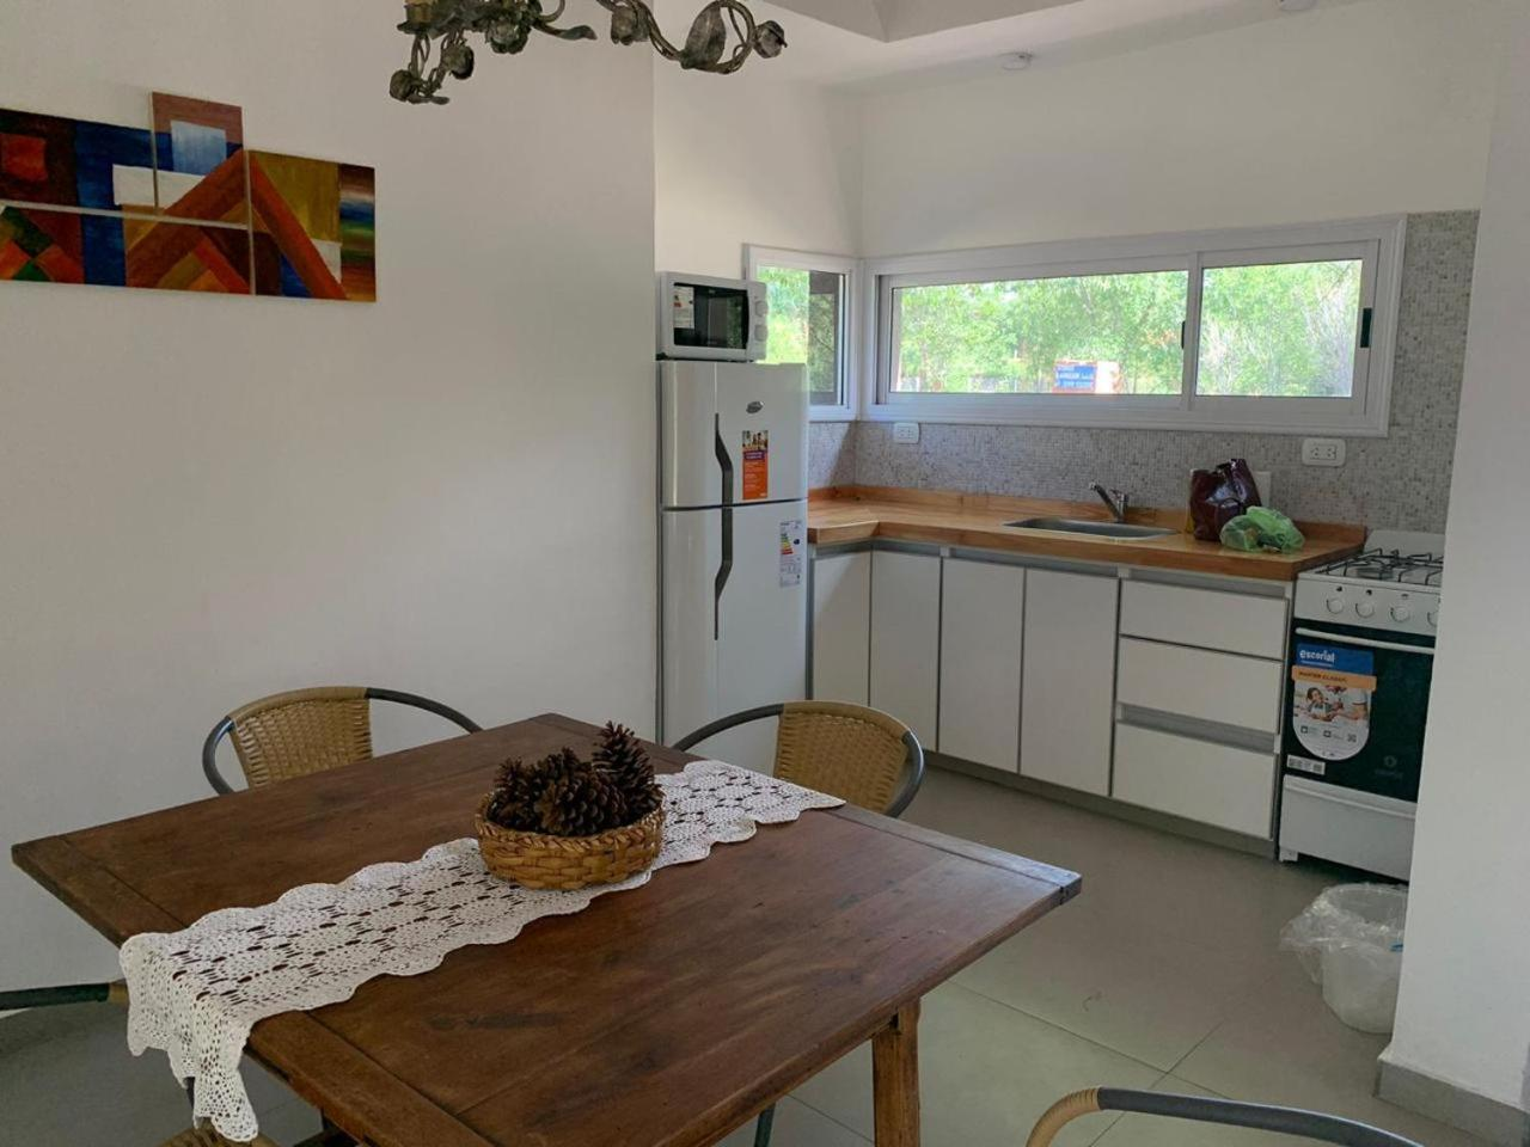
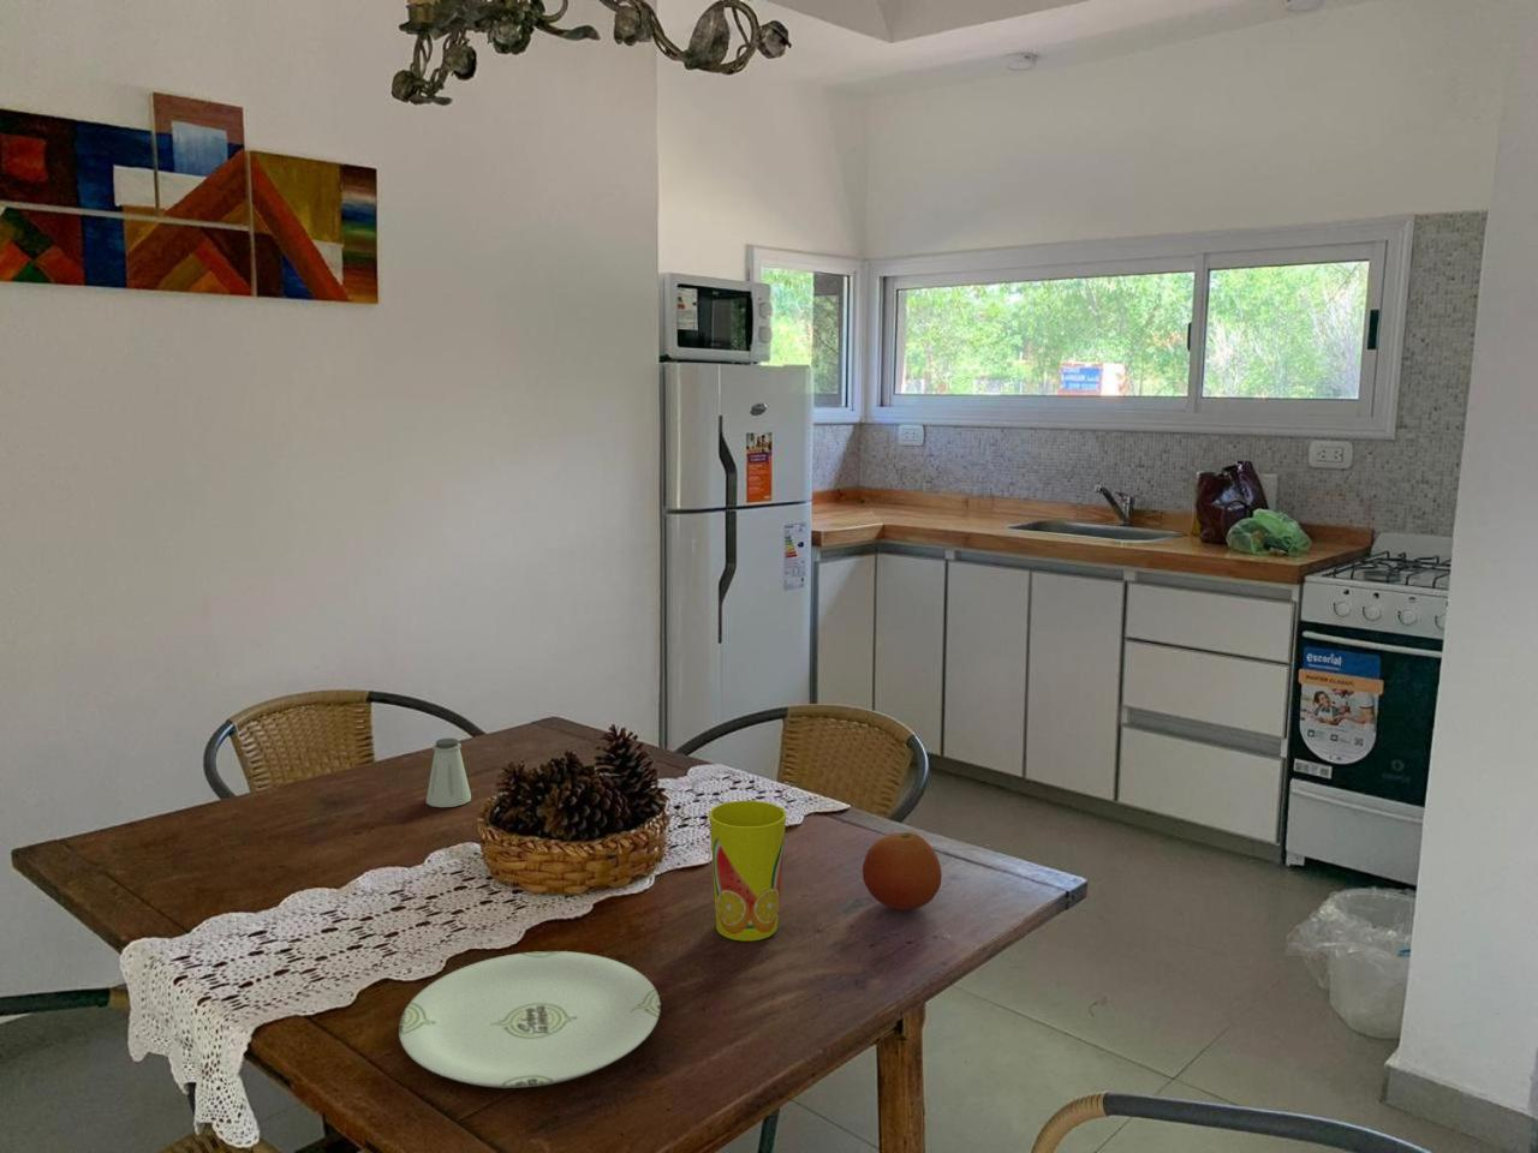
+ fruit [861,831,943,912]
+ plate [397,950,662,1089]
+ saltshaker [425,738,472,808]
+ cup [707,799,787,941]
